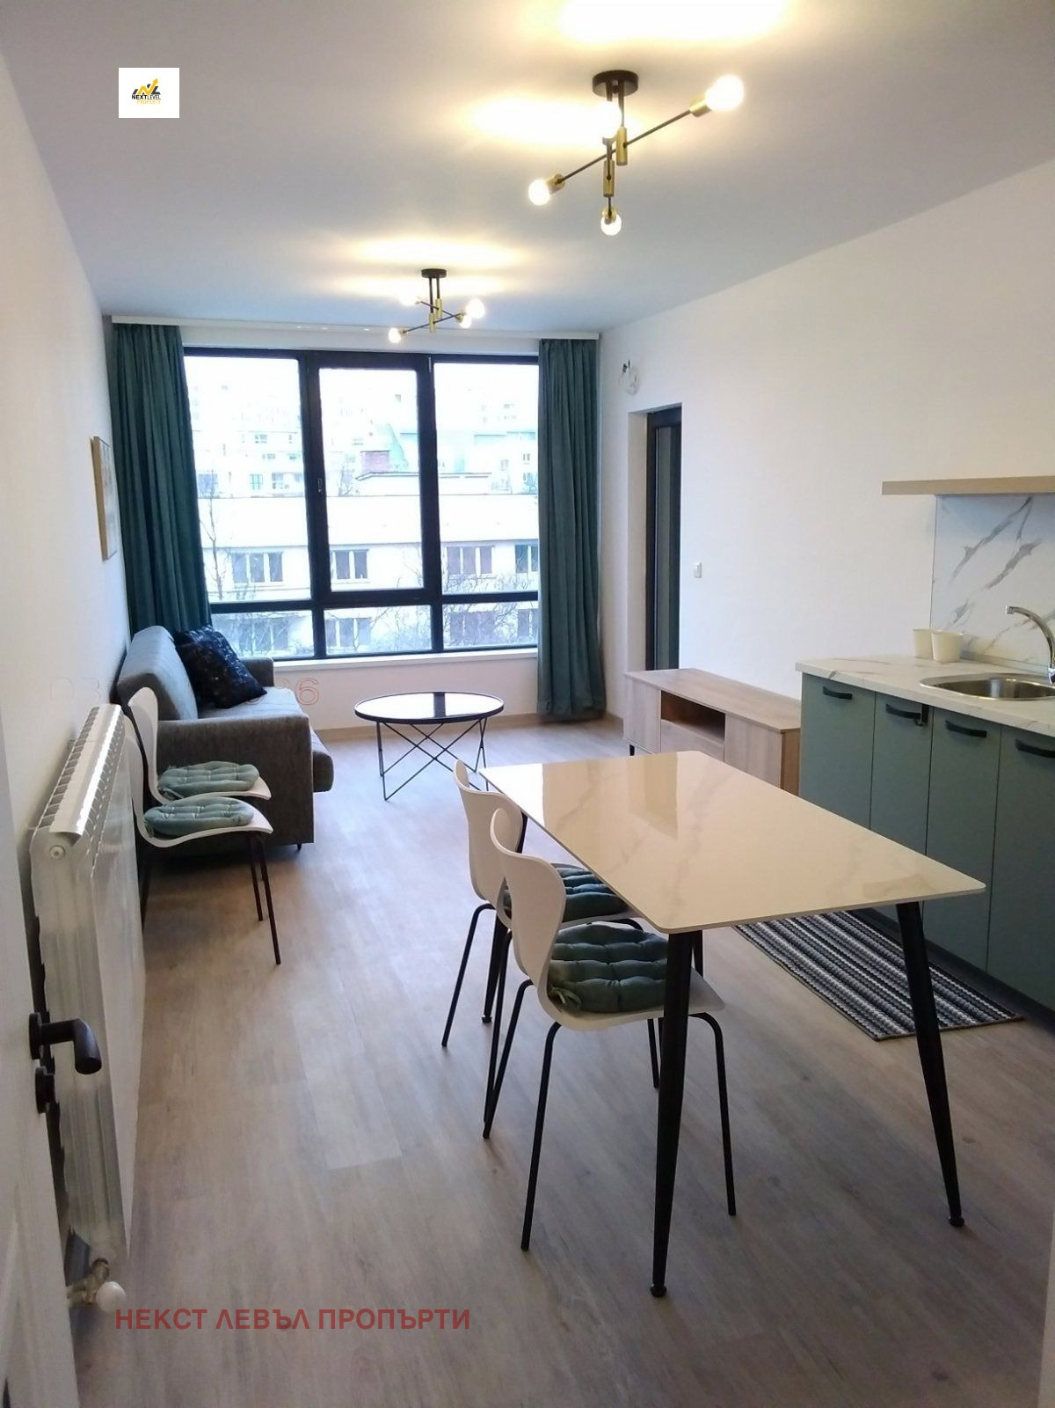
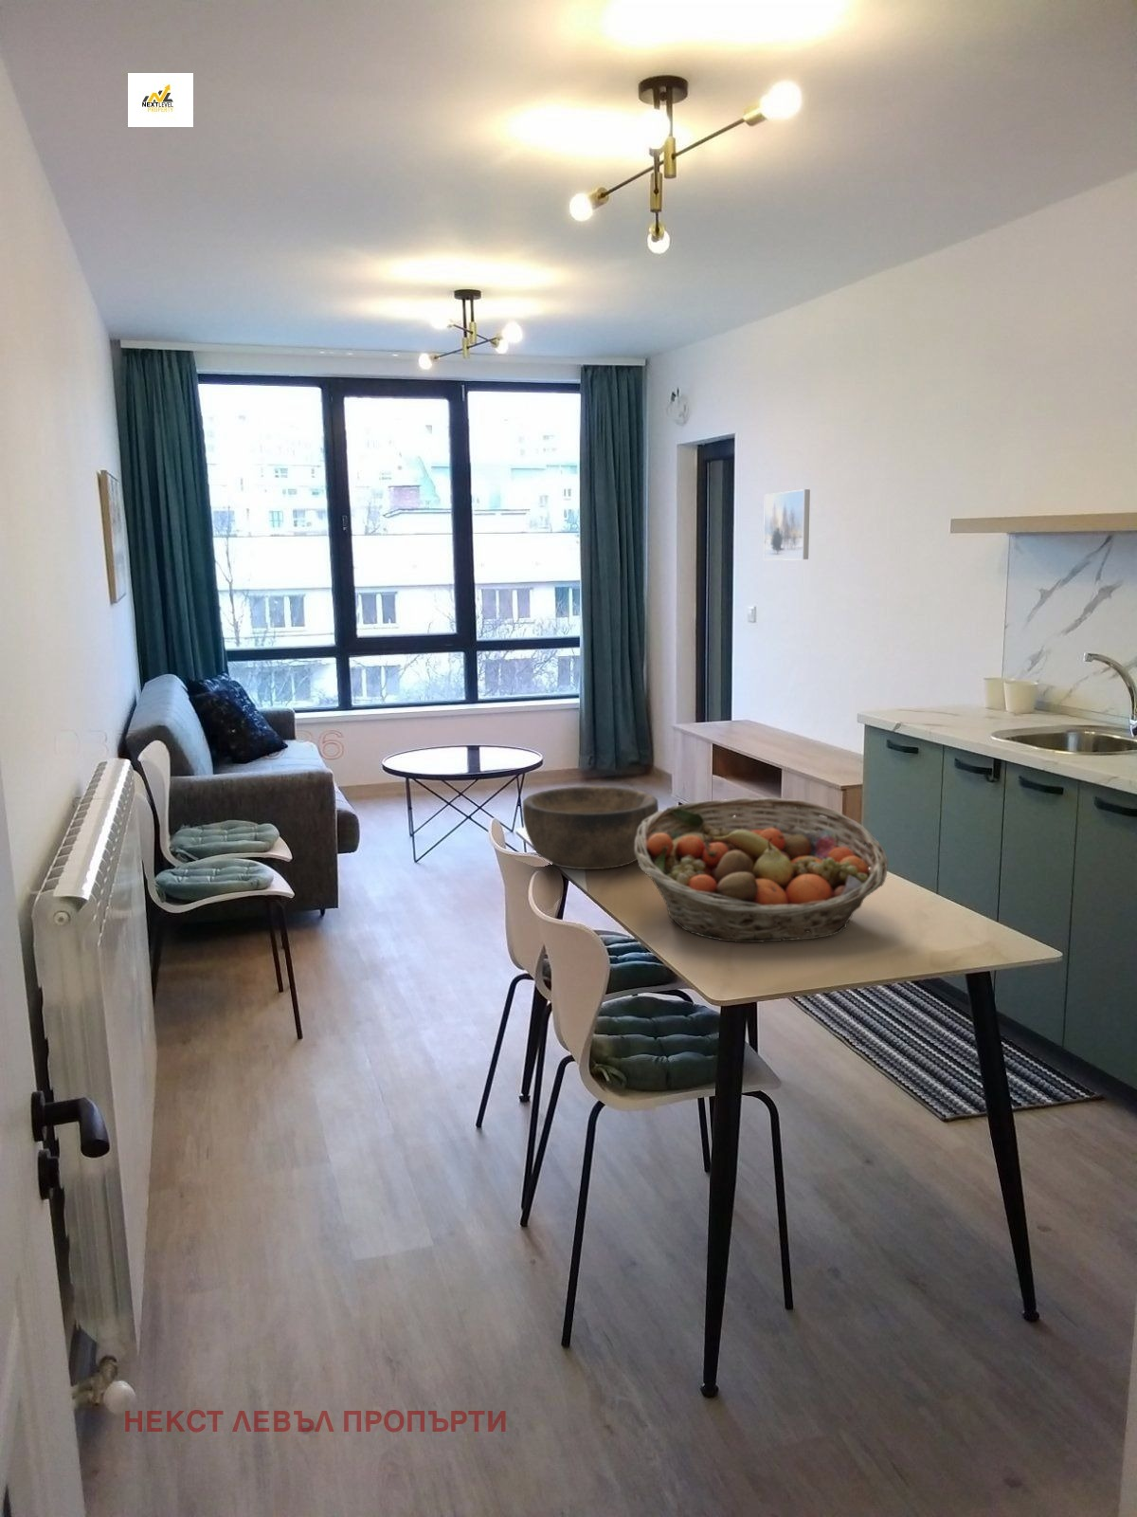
+ fruit basket [635,797,889,944]
+ bowl [521,785,659,871]
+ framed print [763,489,811,561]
